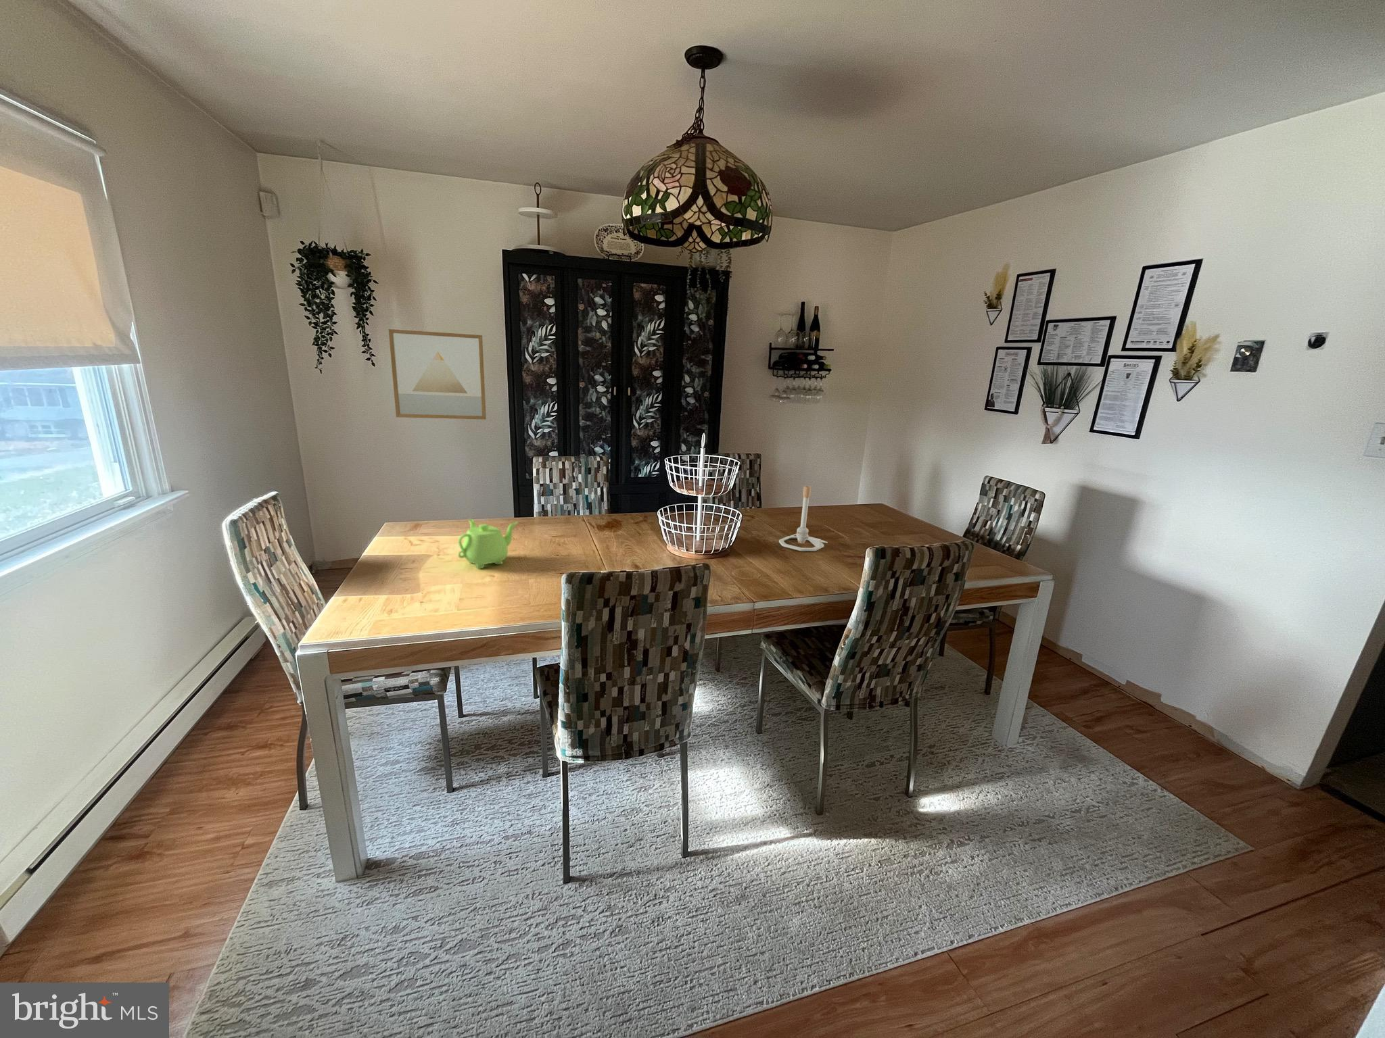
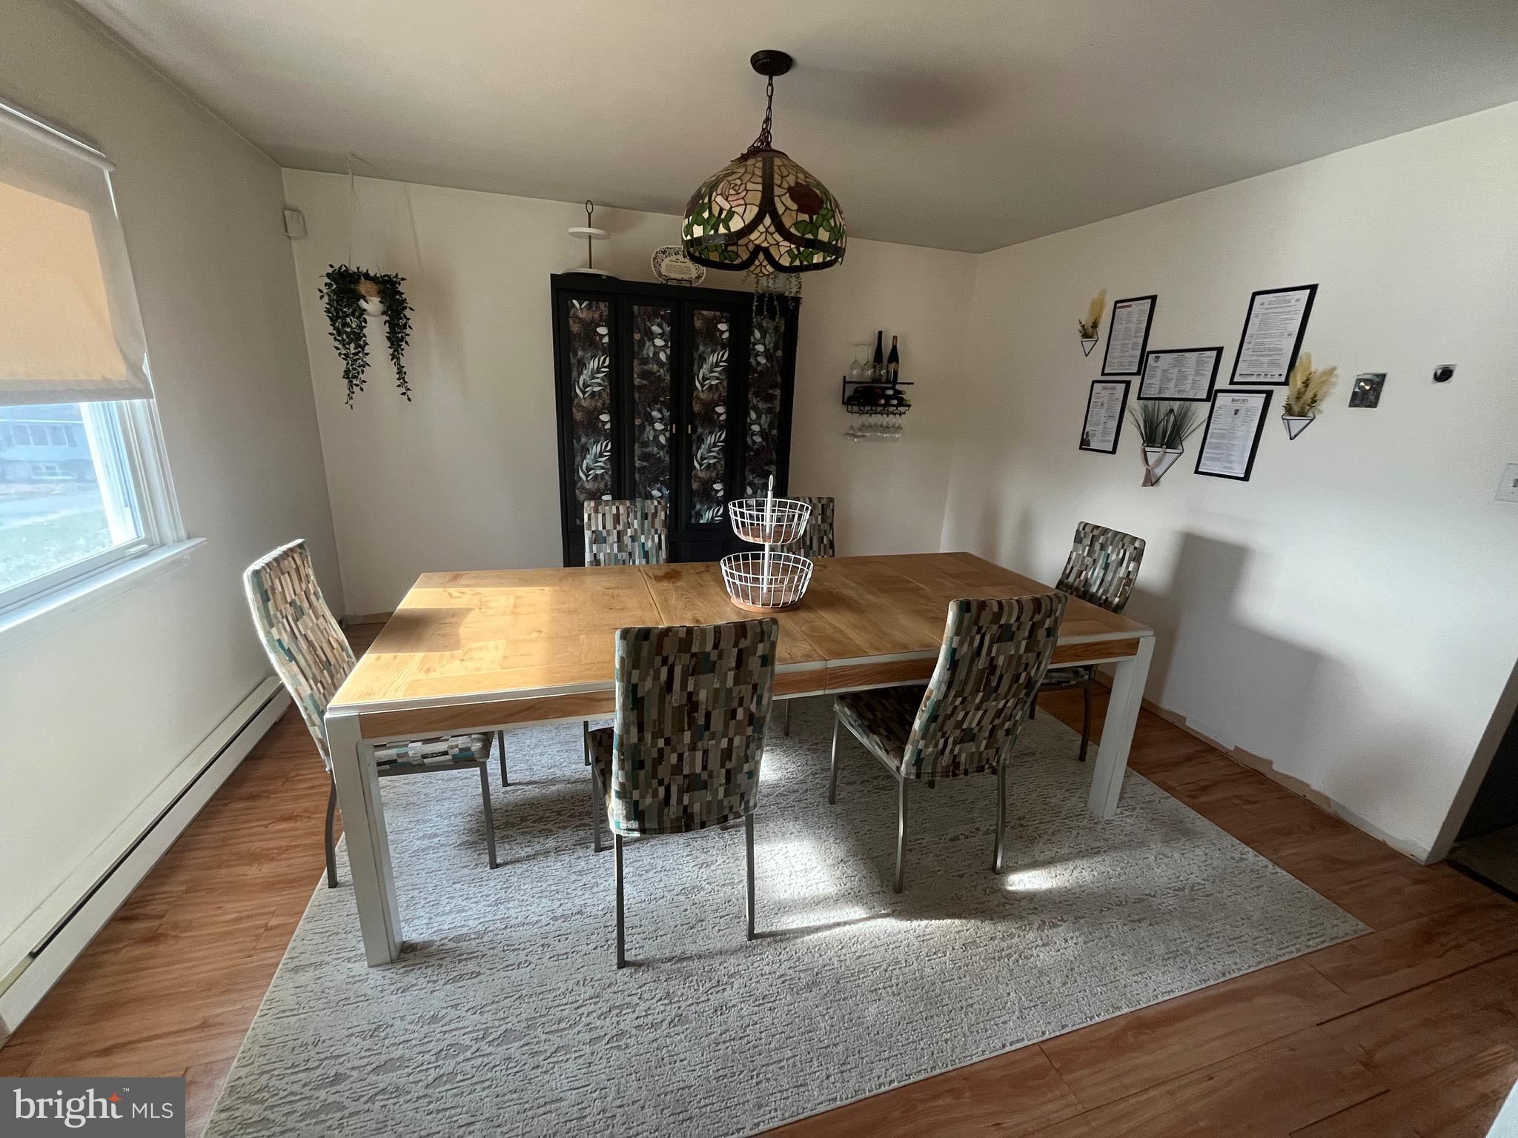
- lamp base [779,485,865,557]
- teapot [457,518,518,569]
- wall art [387,328,486,421]
